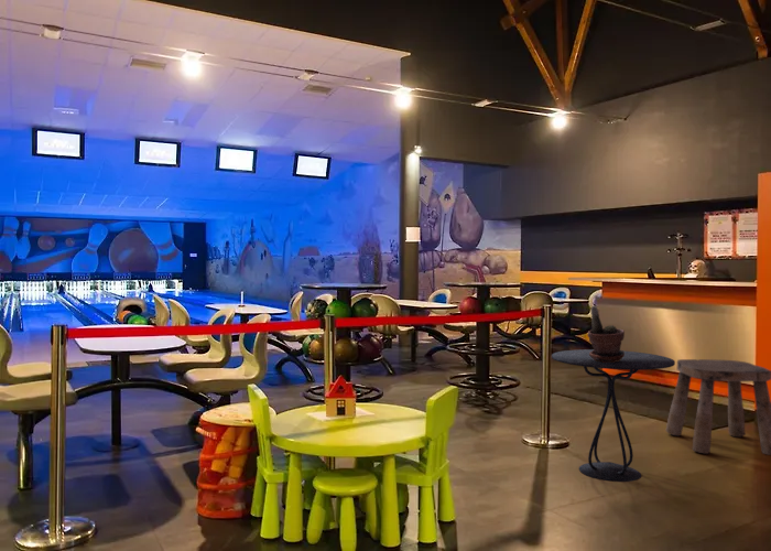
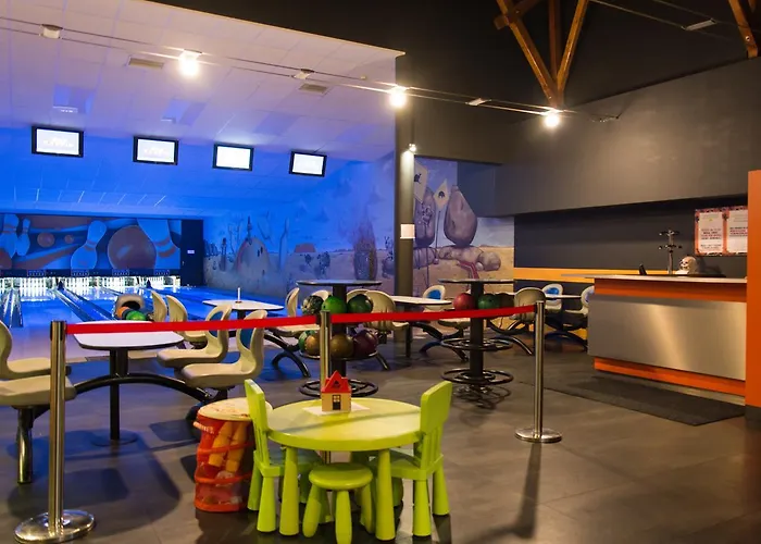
- side table [551,348,676,483]
- potted plant [586,304,626,363]
- stool [665,358,771,456]
